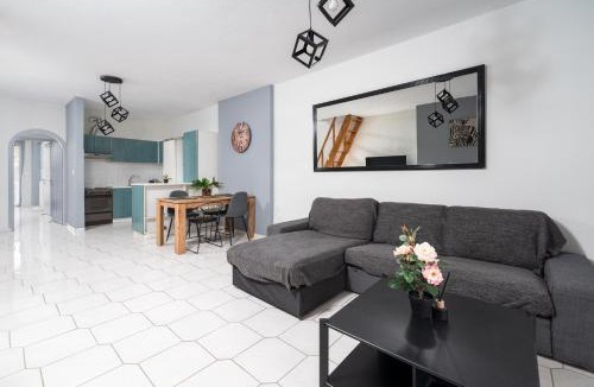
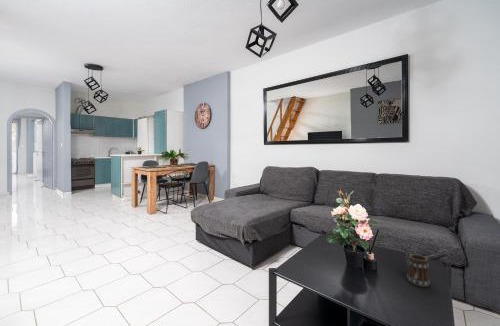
+ mug [405,251,431,288]
